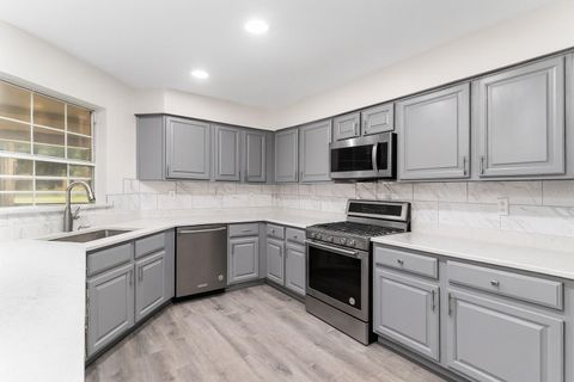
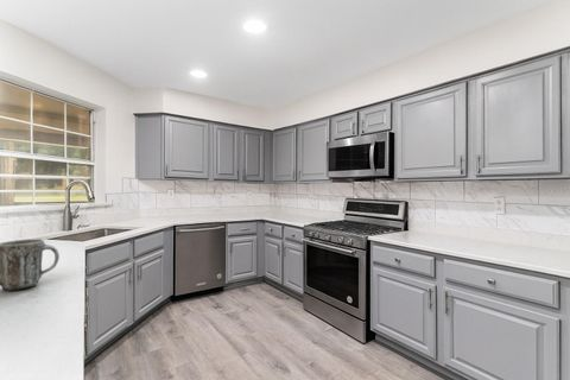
+ mug [0,238,61,291]
